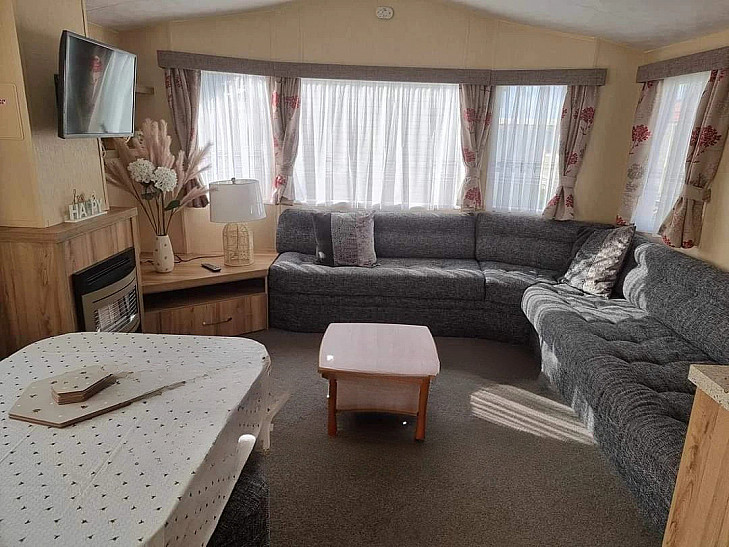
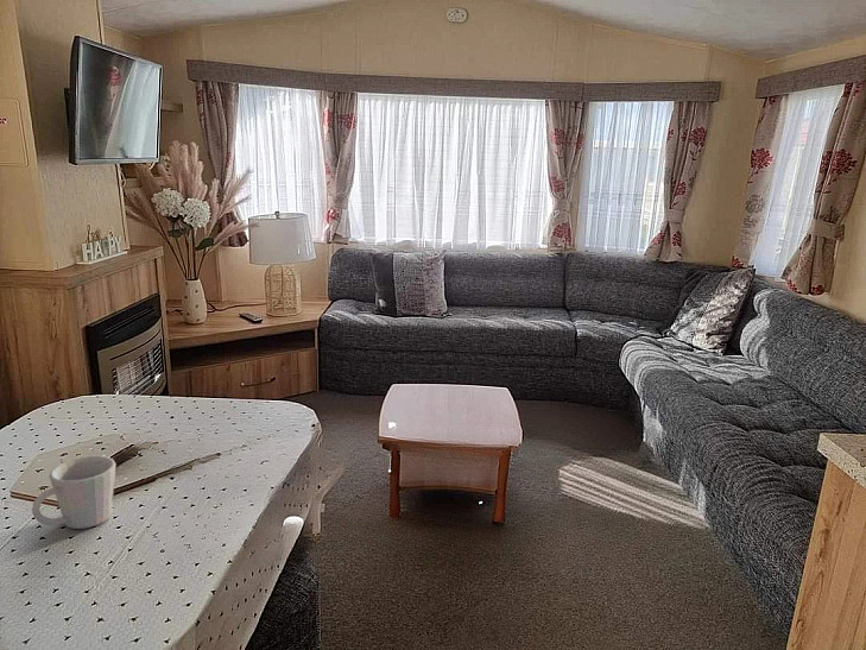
+ mug [31,455,116,530]
